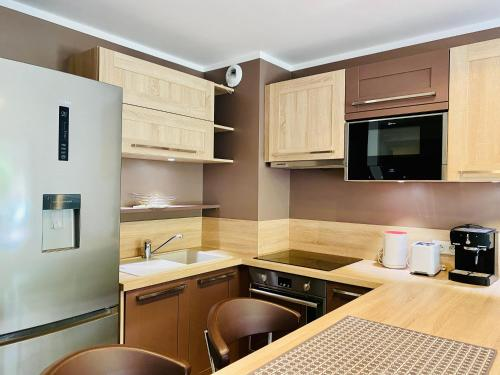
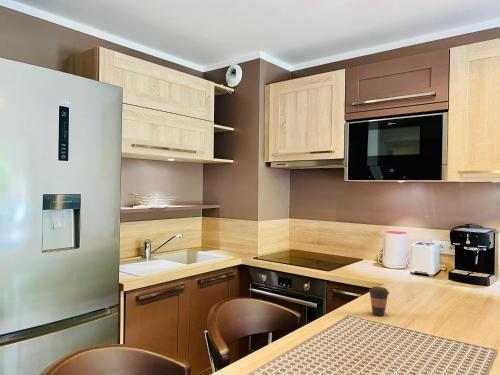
+ coffee cup [368,286,390,317]
